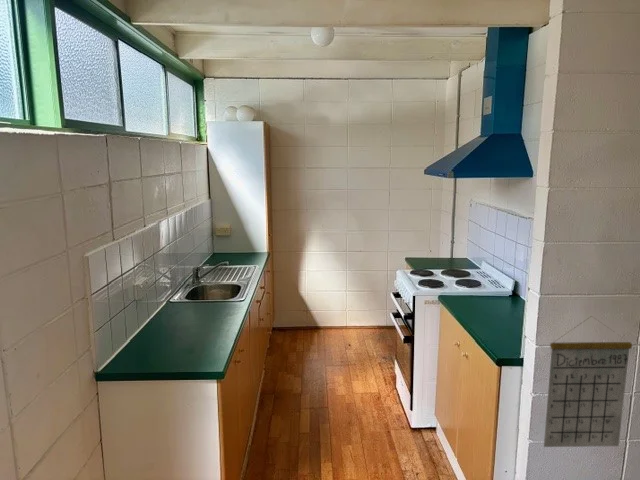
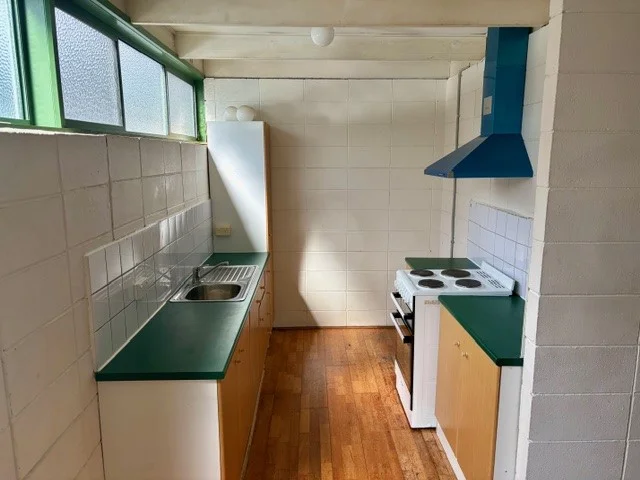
- calendar [543,316,633,448]
